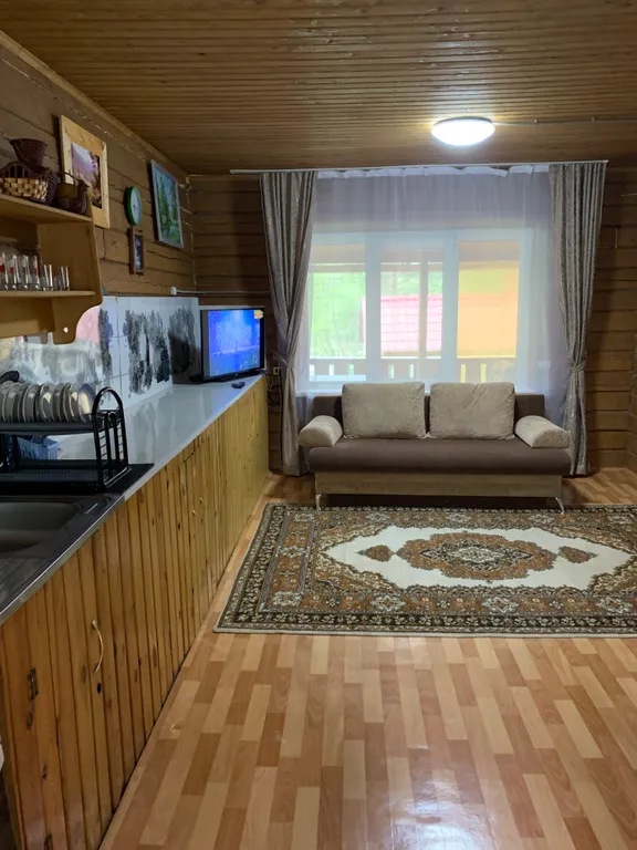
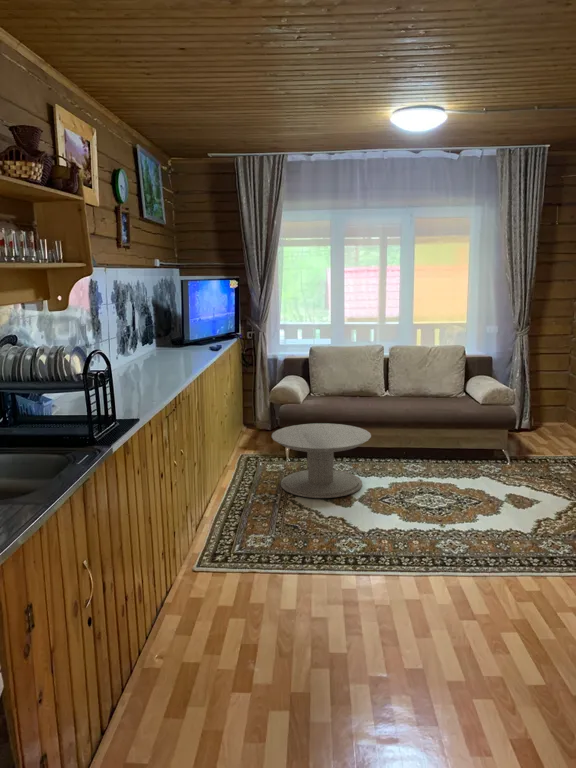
+ side table [270,422,372,499]
